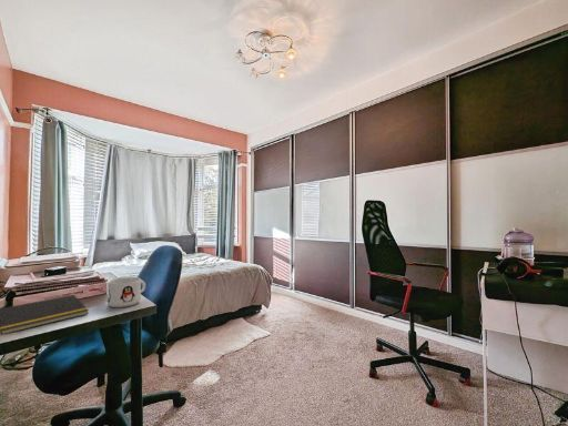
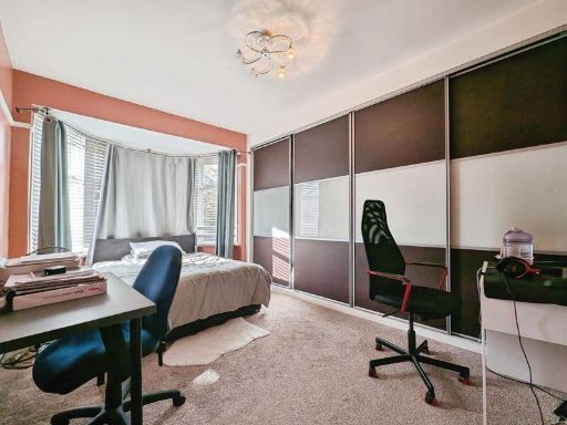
- mug [106,276,146,308]
- notepad [0,294,90,336]
